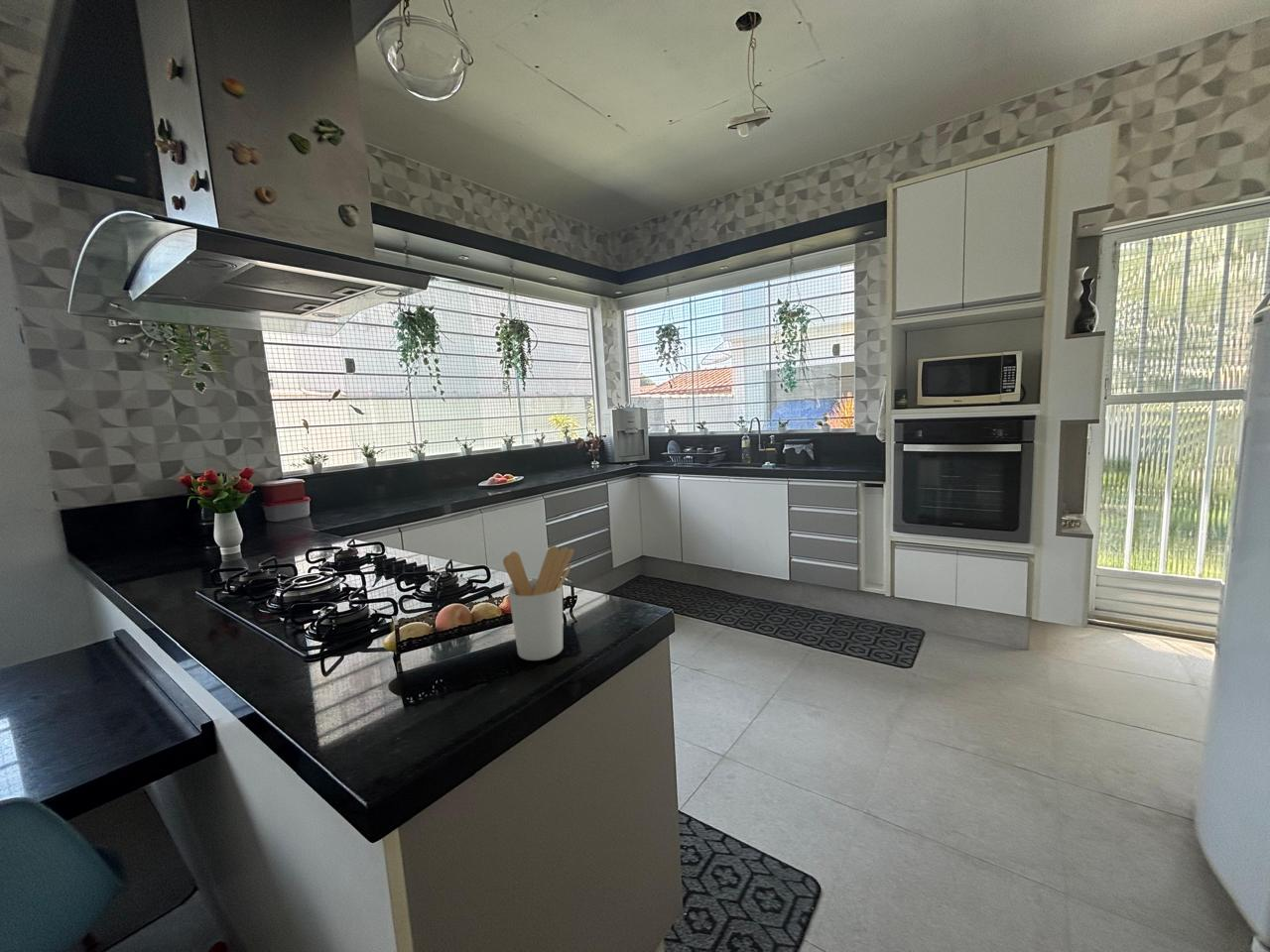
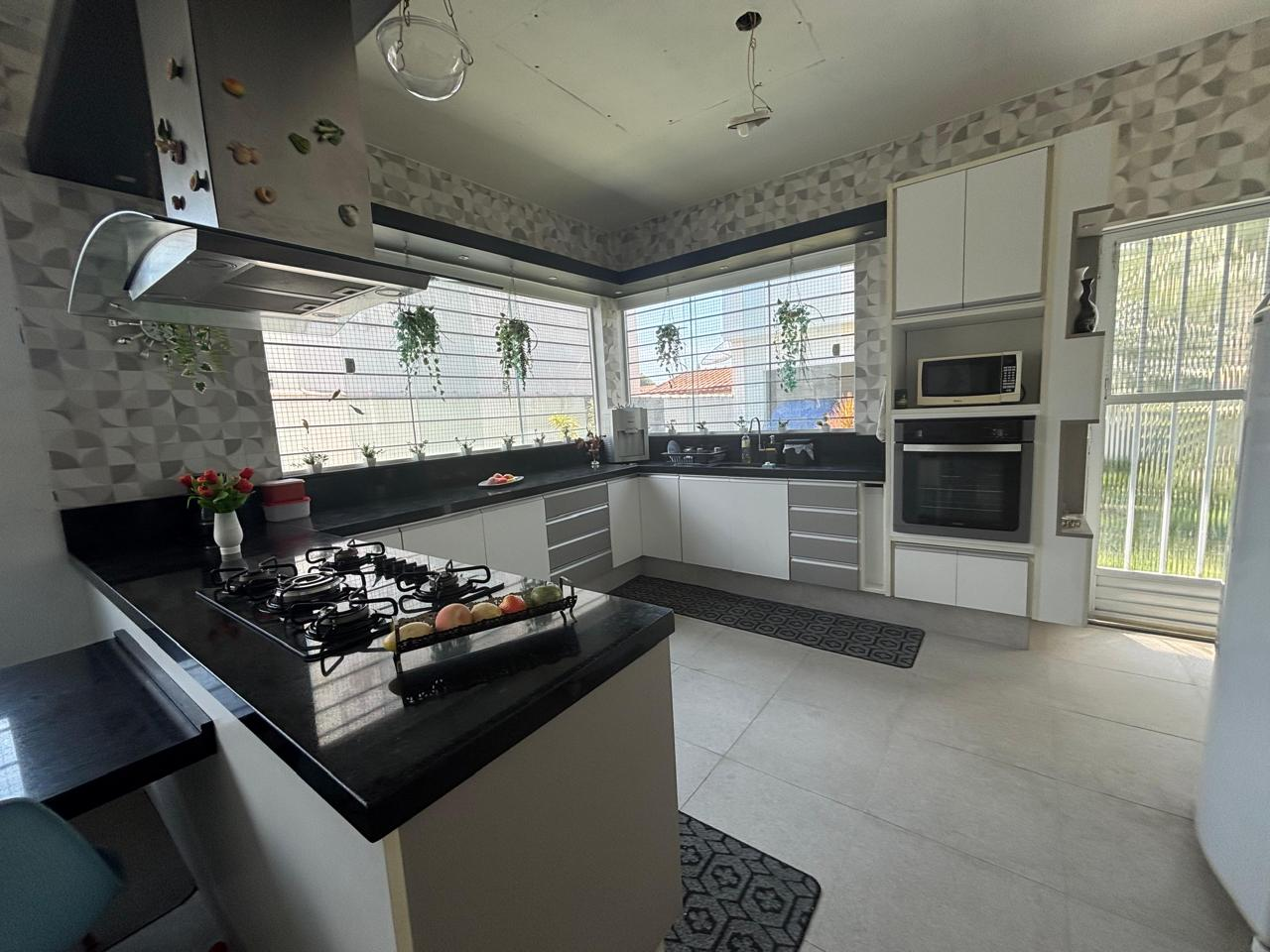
- utensil holder [502,544,574,661]
